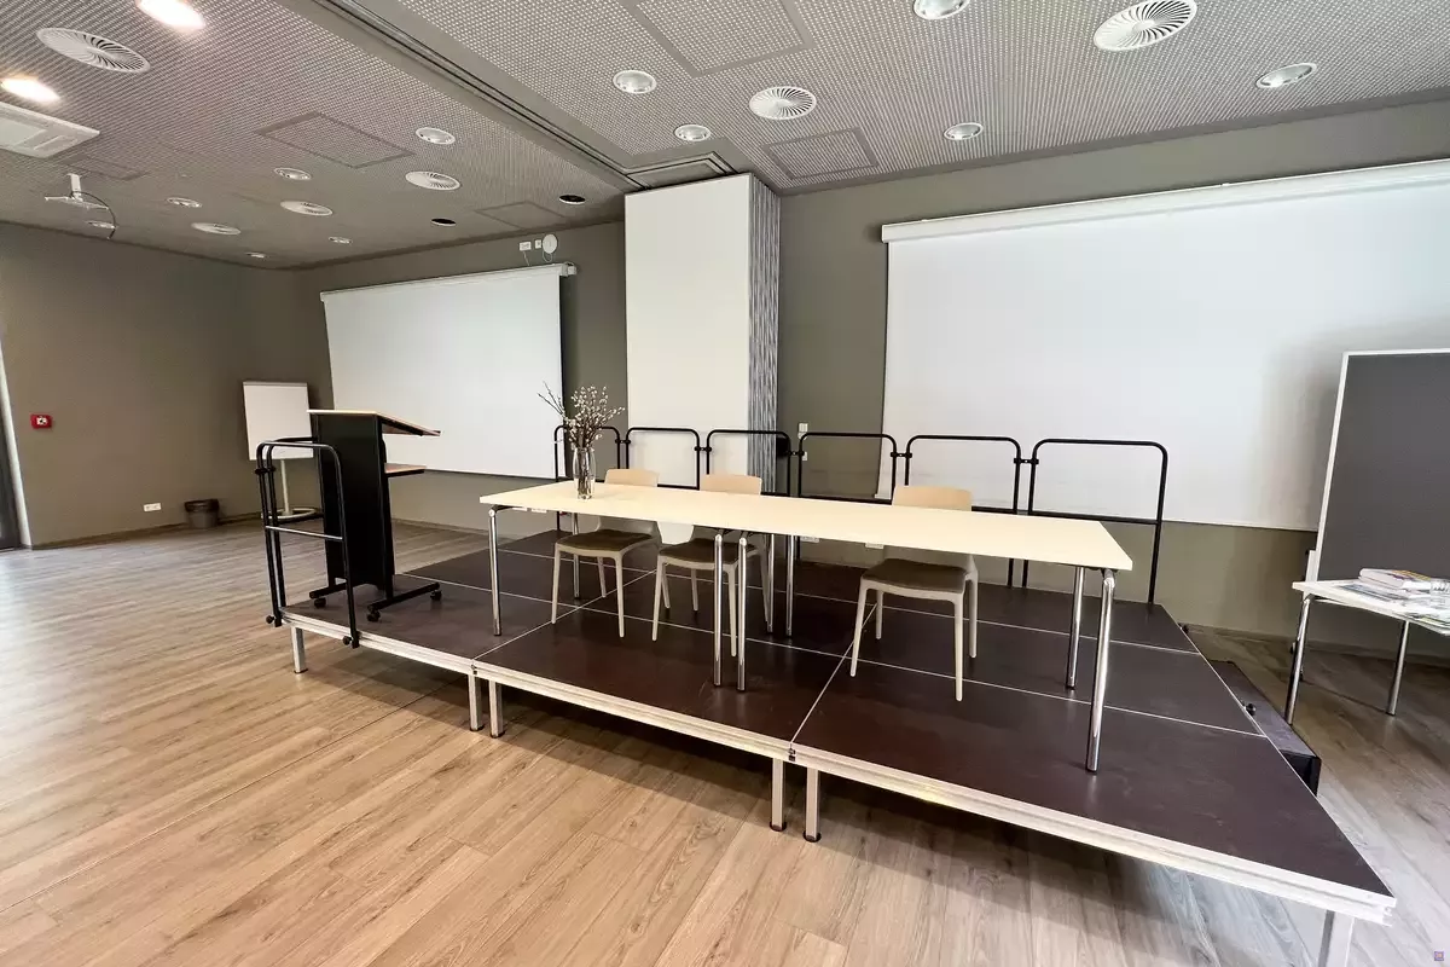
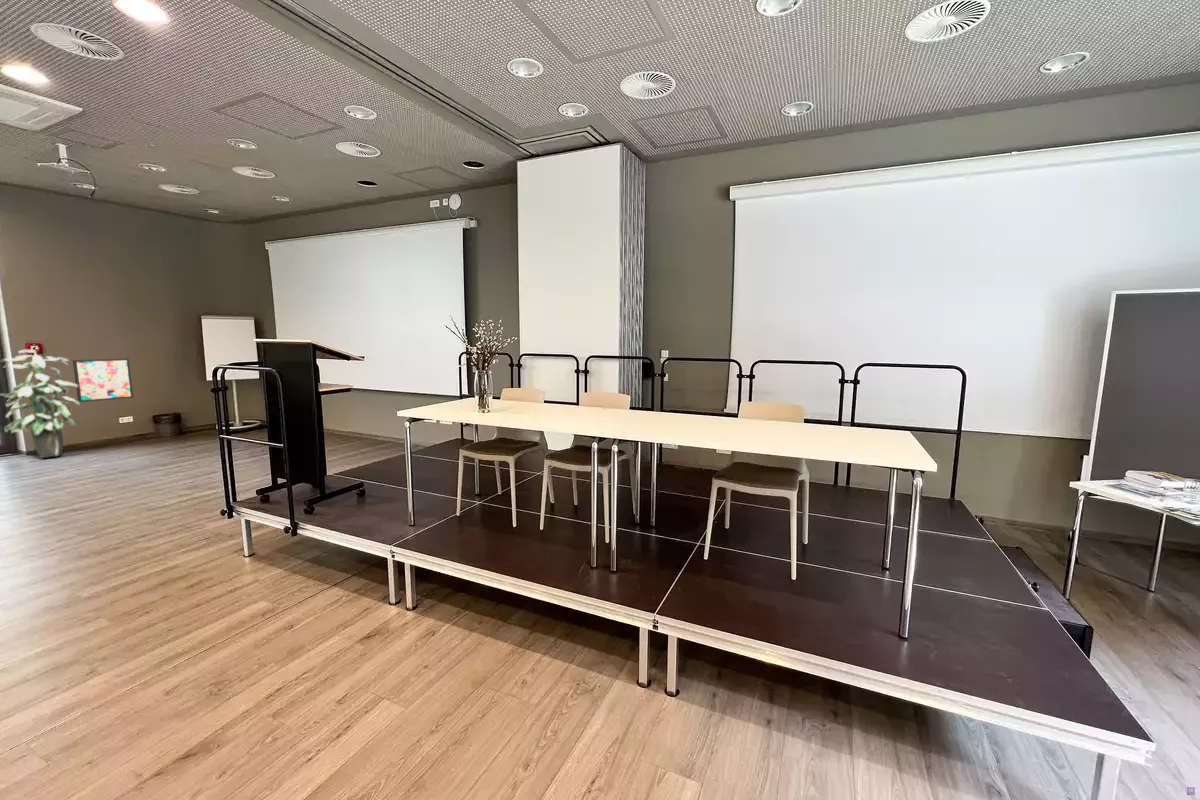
+ wall art [72,358,134,403]
+ indoor plant [0,349,81,459]
